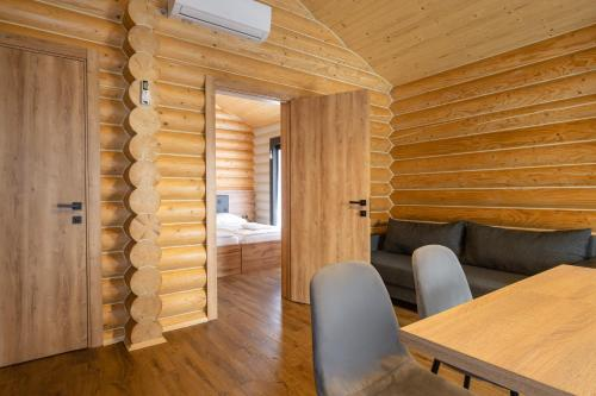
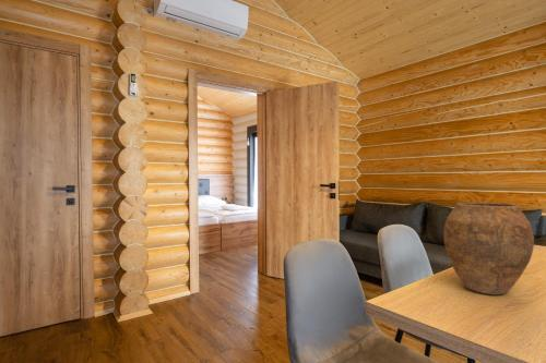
+ vase [442,202,535,295]
